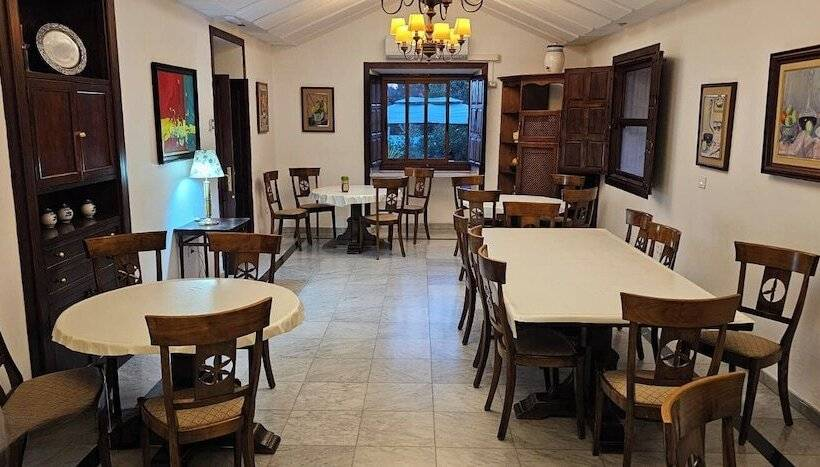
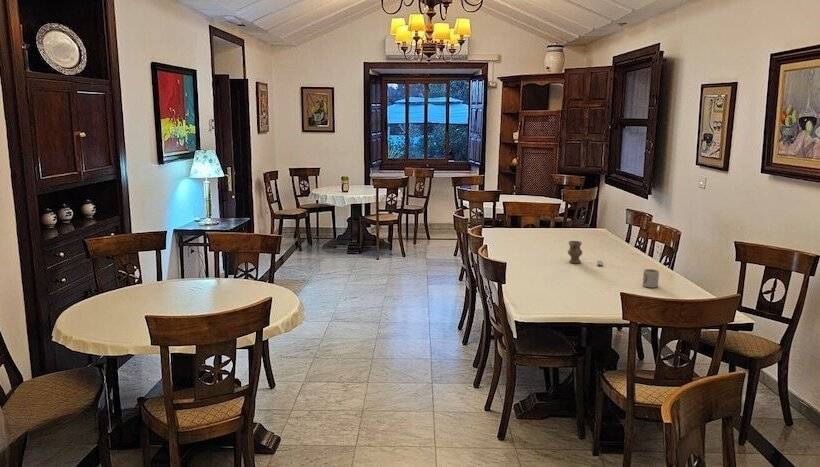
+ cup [567,240,603,267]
+ cup [642,268,660,289]
